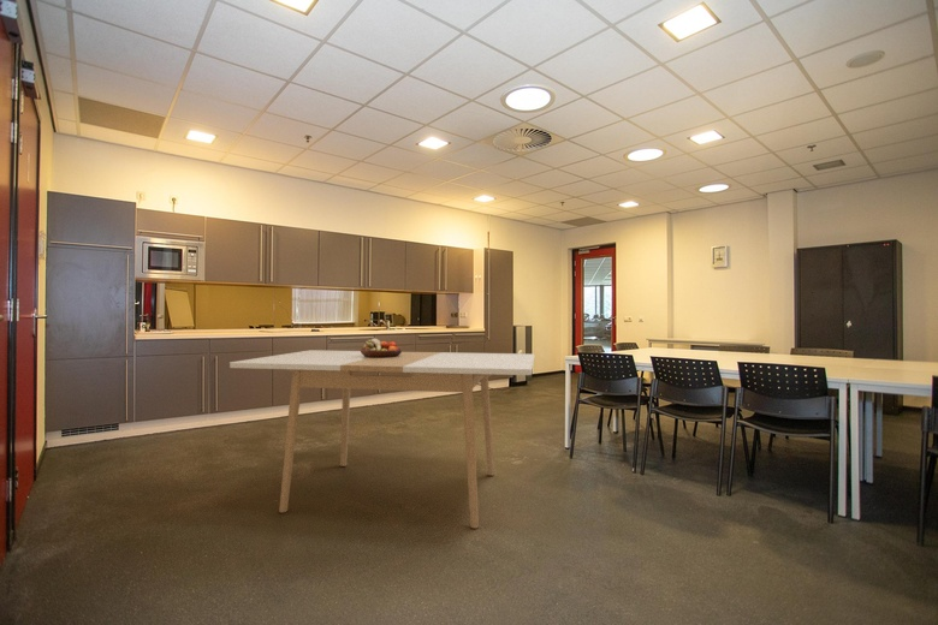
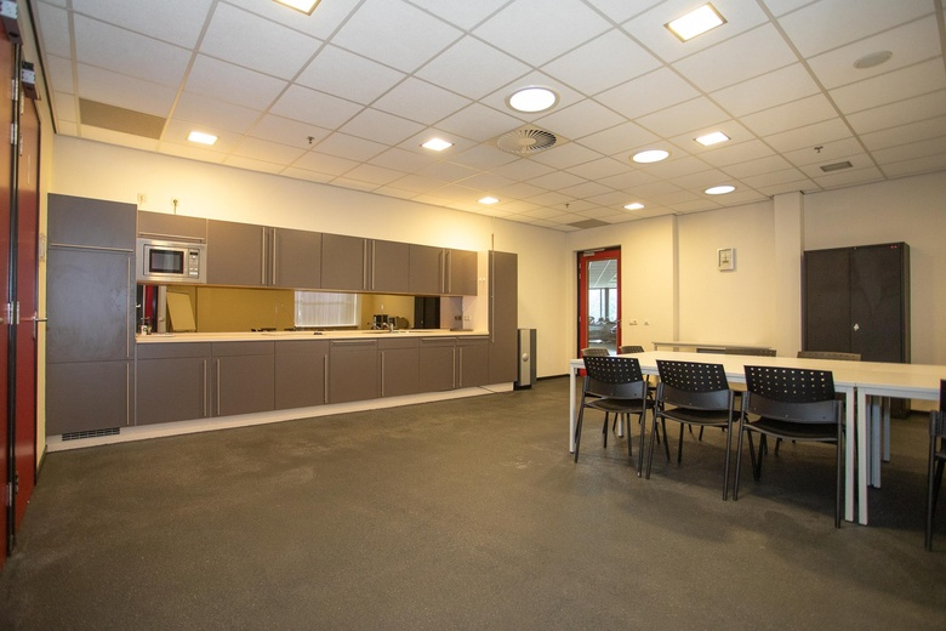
- dining table [228,349,535,529]
- fruit bowl [360,338,403,358]
